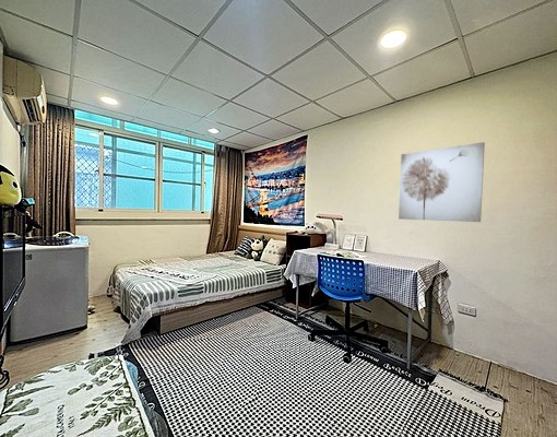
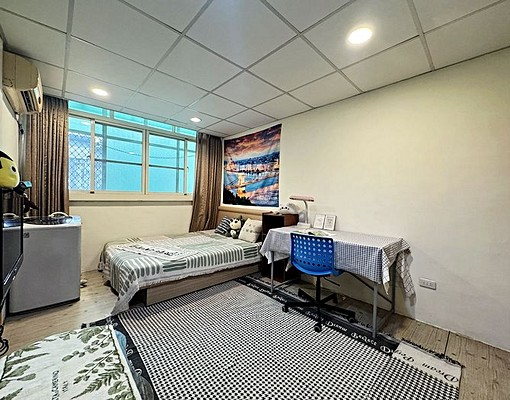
- wall art [398,141,486,223]
